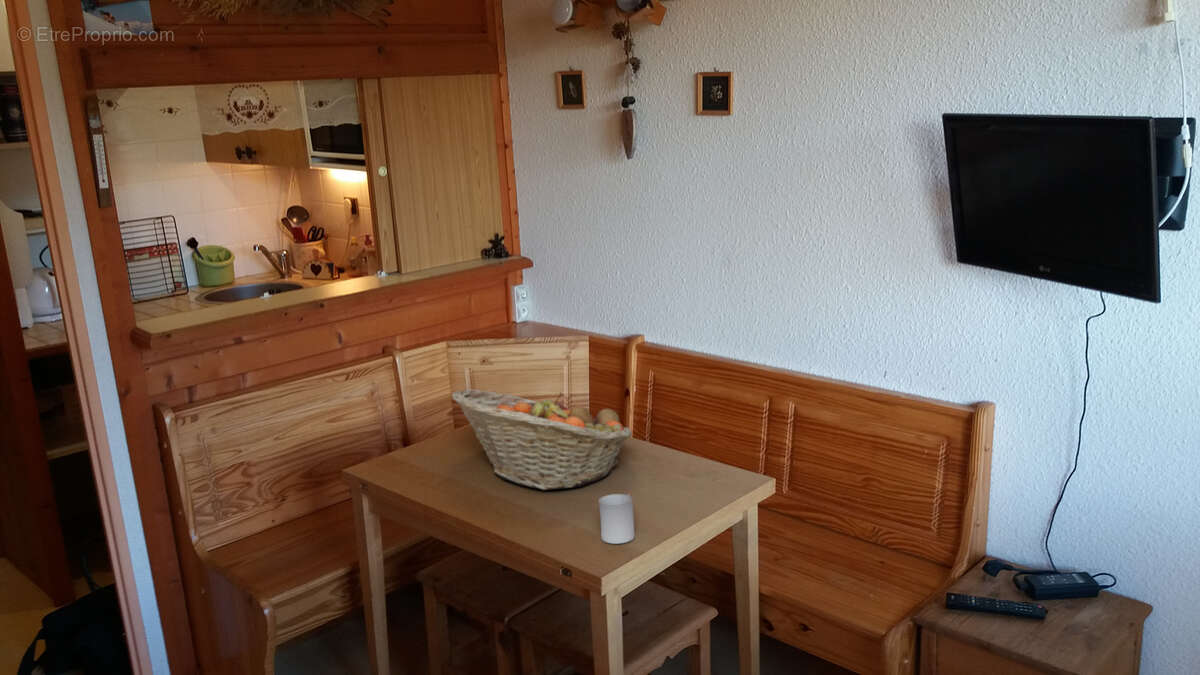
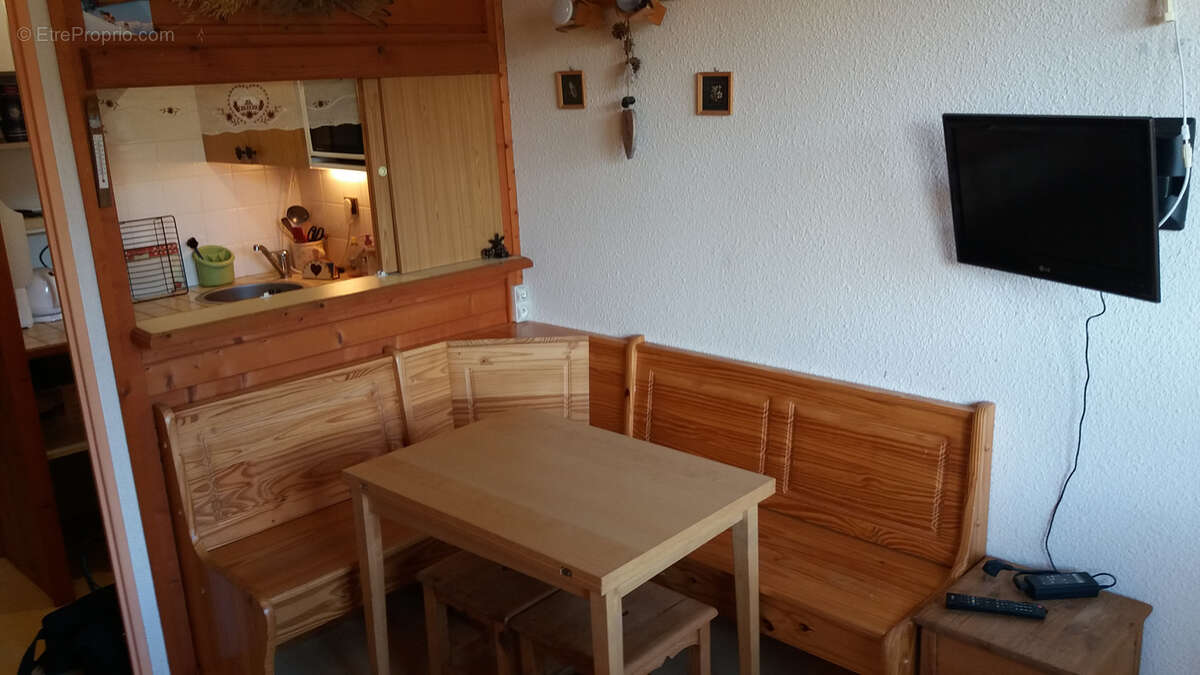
- cup [598,493,636,545]
- fruit basket [451,388,634,491]
